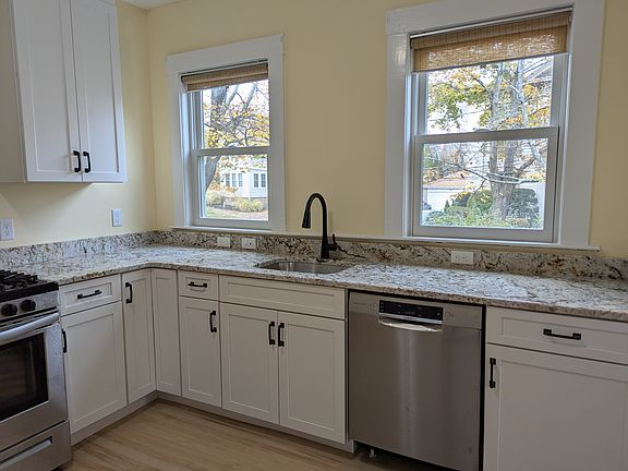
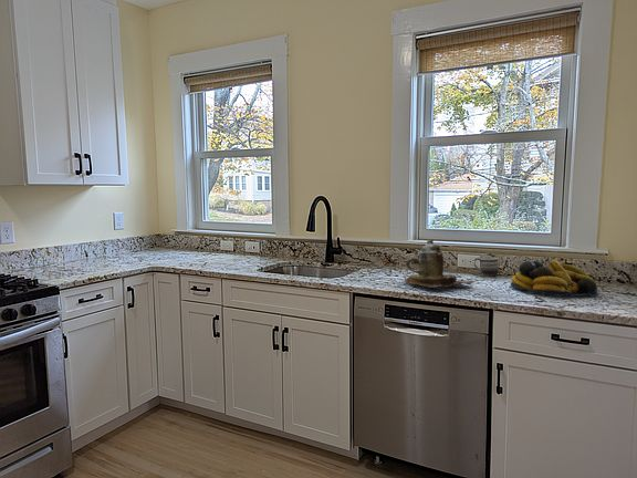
+ mug [473,256,500,278]
+ fruit bowl [510,259,599,298]
+ teapot [401,239,476,290]
